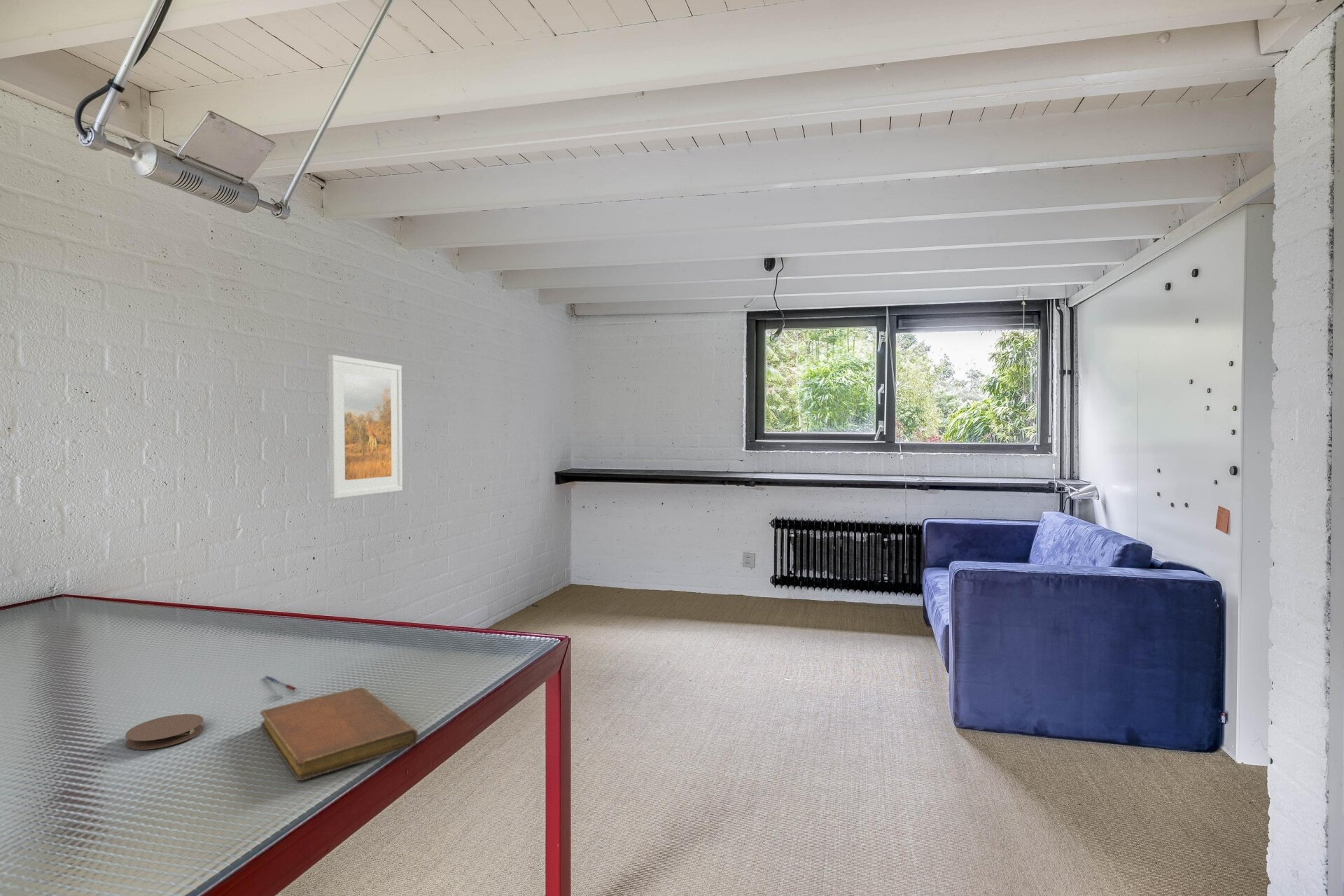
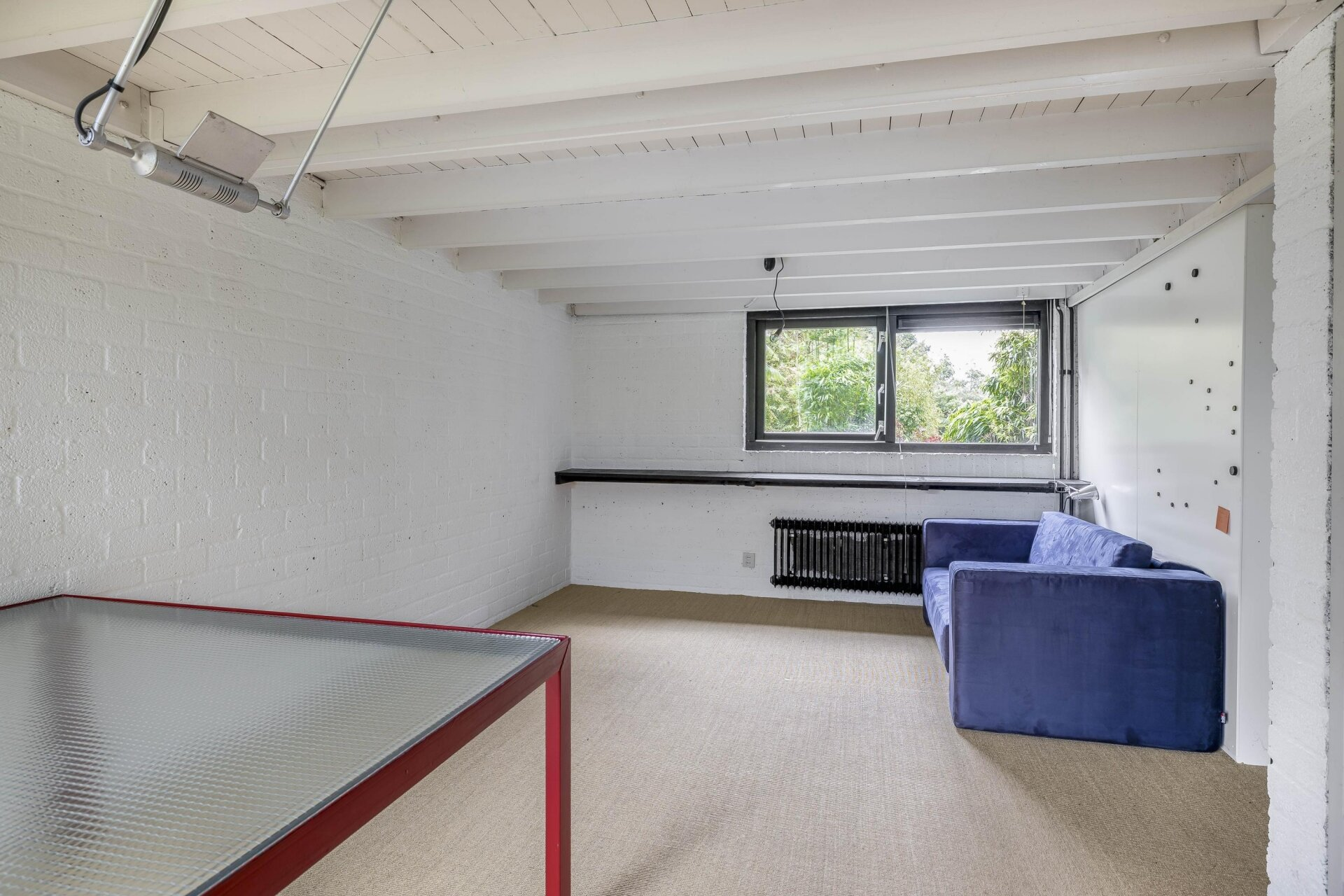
- notebook [260,687,419,781]
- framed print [328,354,403,499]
- coaster [125,713,204,750]
- pen [264,675,297,692]
